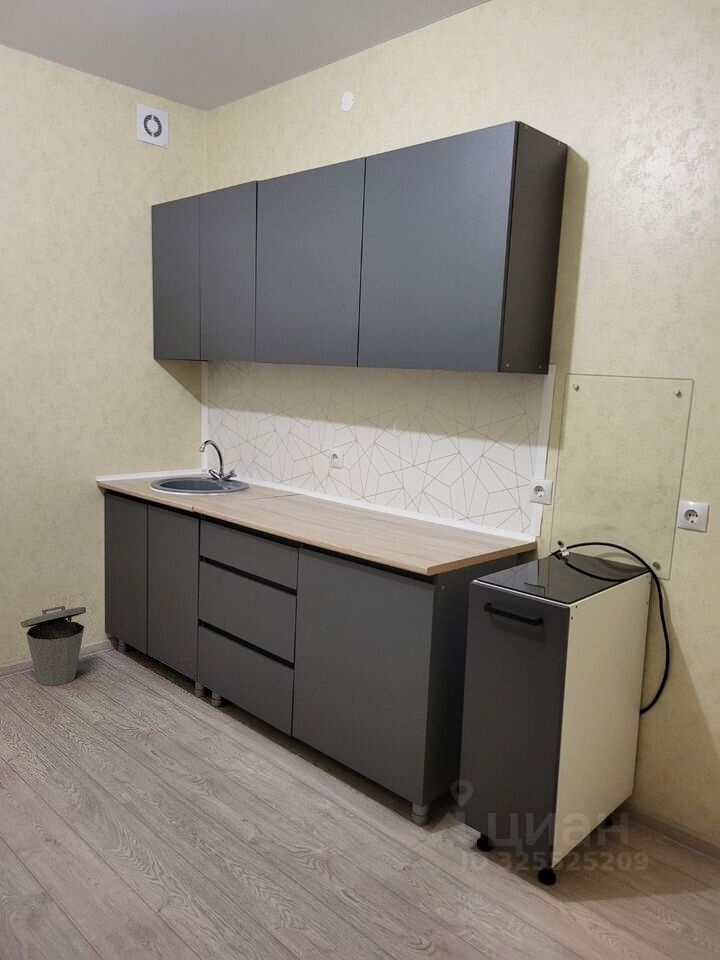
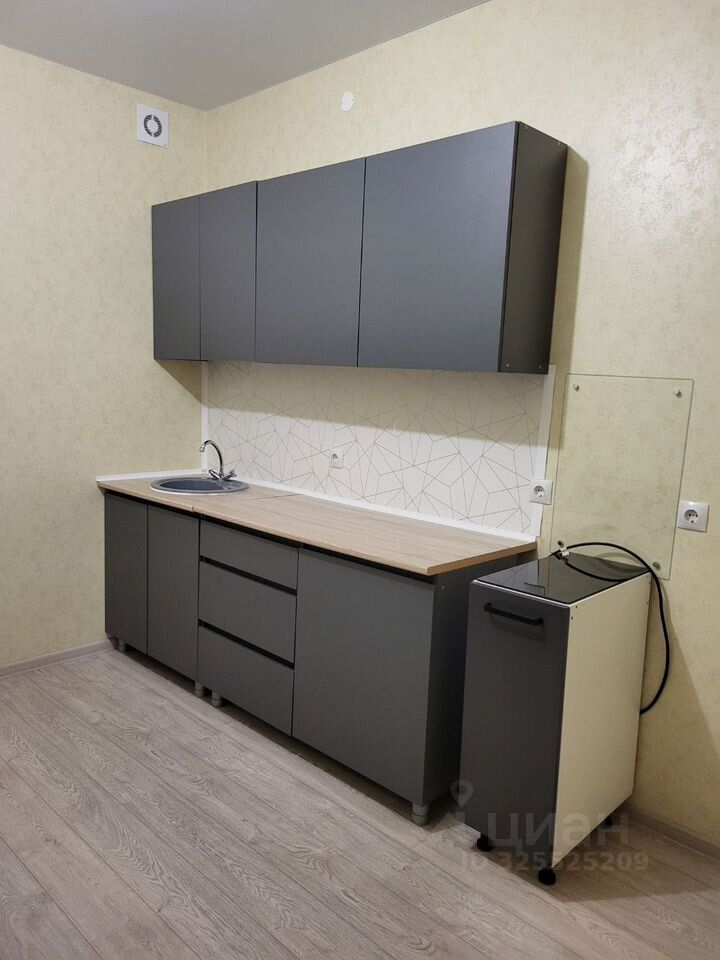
- trash can [19,605,87,687]
